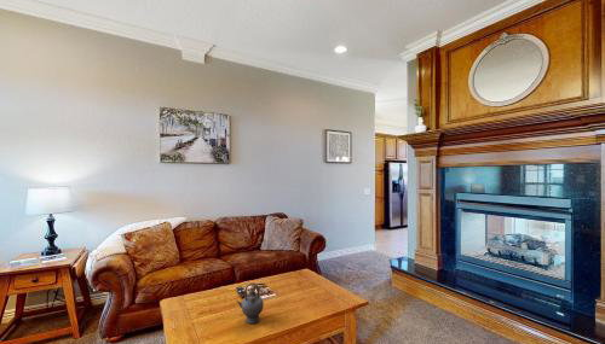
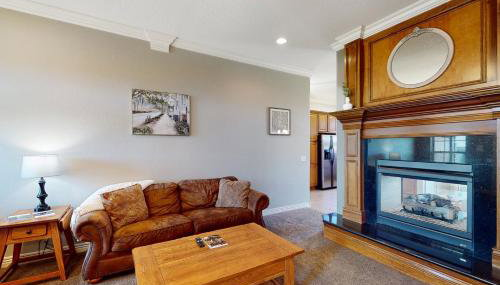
- teapot [235,282,265,325]
